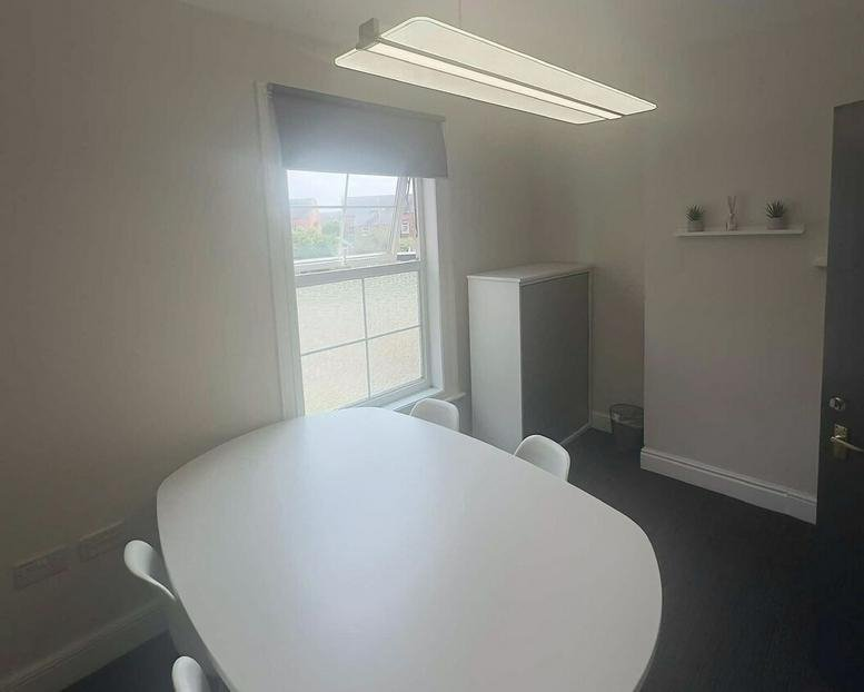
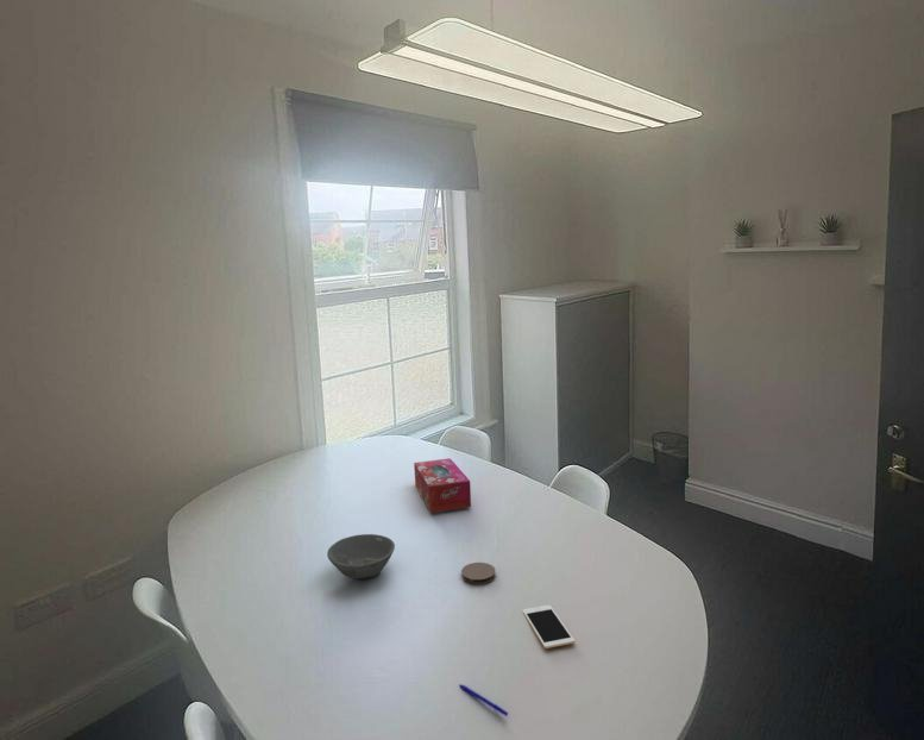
+ bowl [326,533,396,579]
+ tissue box [413,457,472,514]
+ coaster [460,562,497,585]
+ cell phone [522,604,576,650]
+ pen [458,683,509,717]
